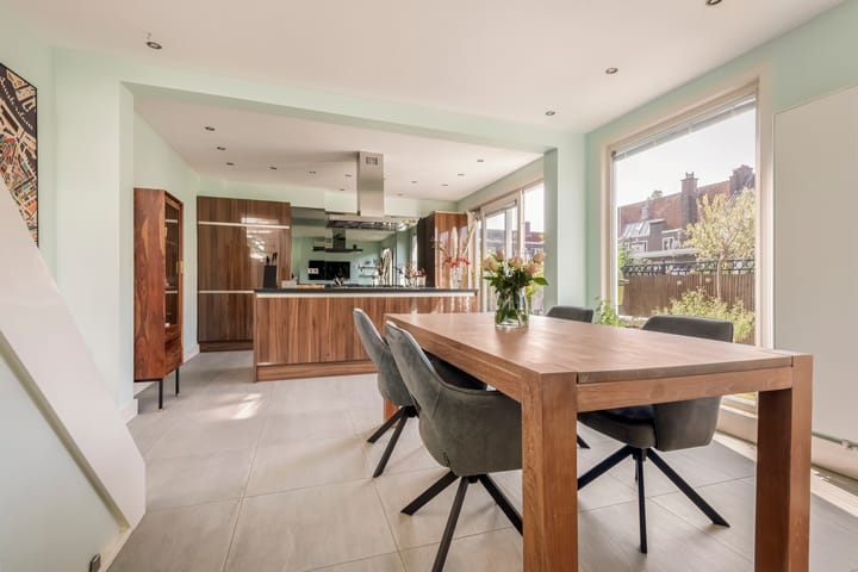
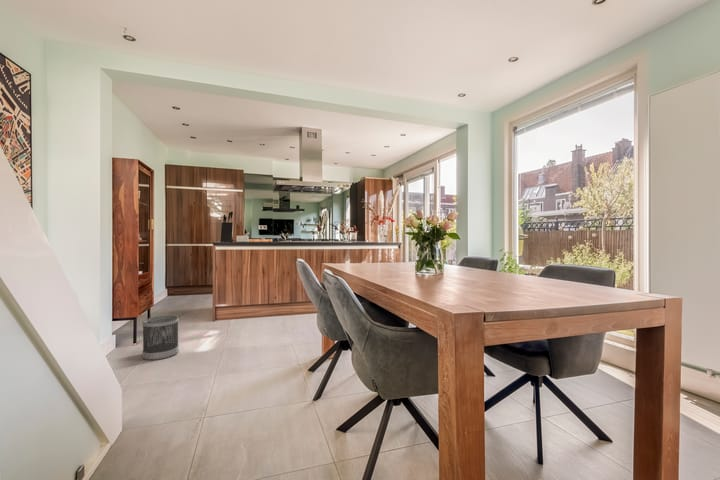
+ wastebasket [141,315,180,361]
